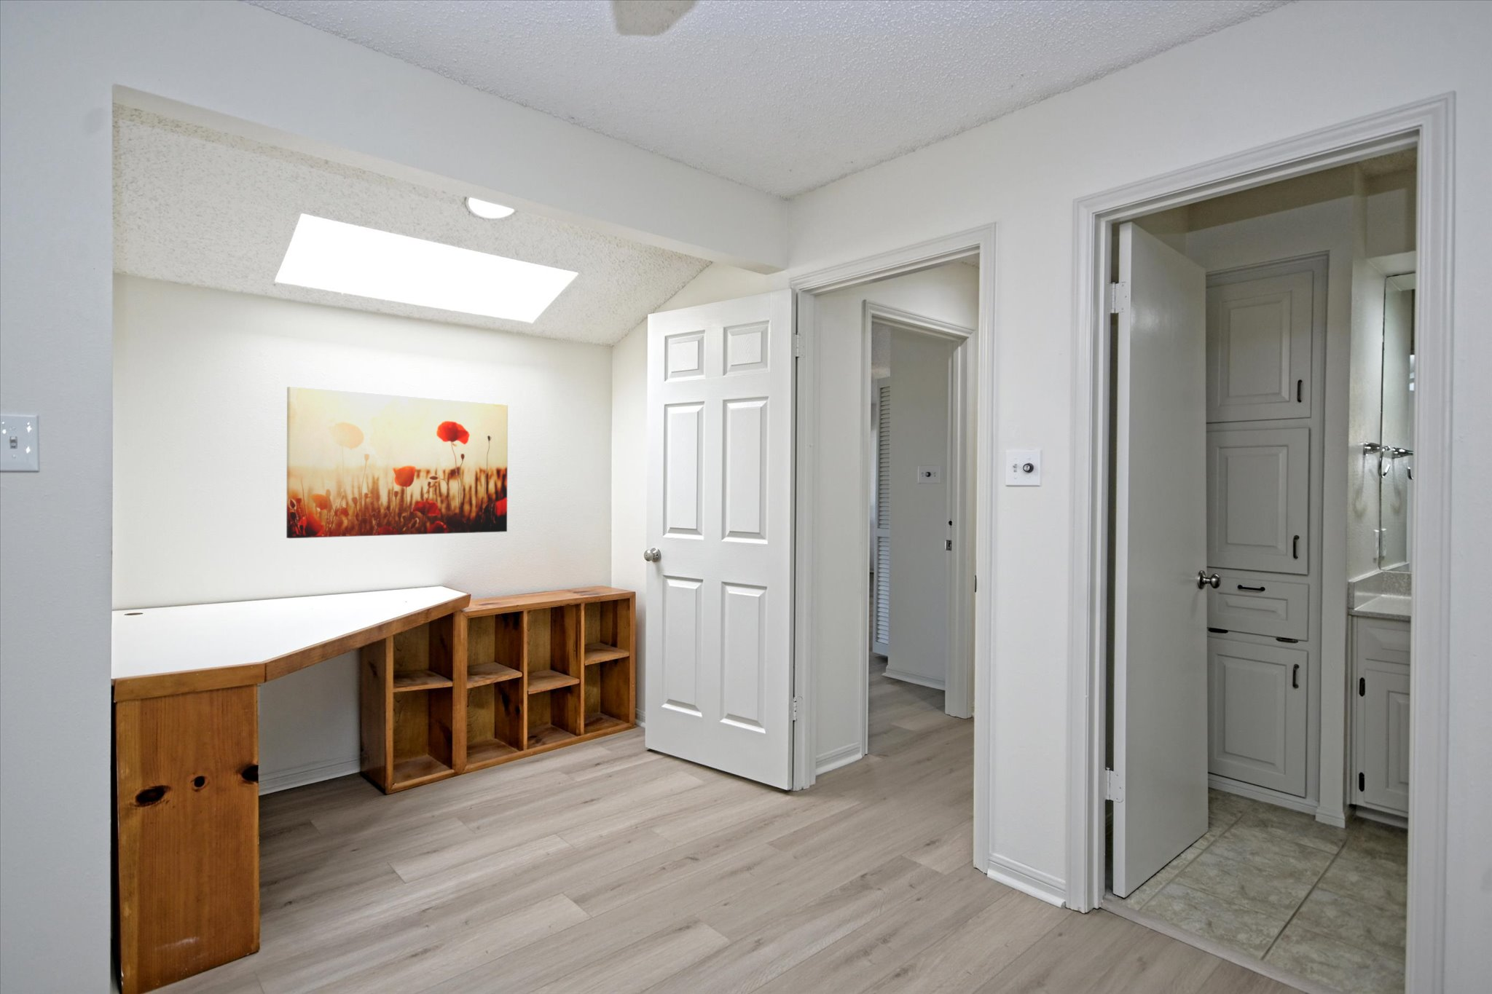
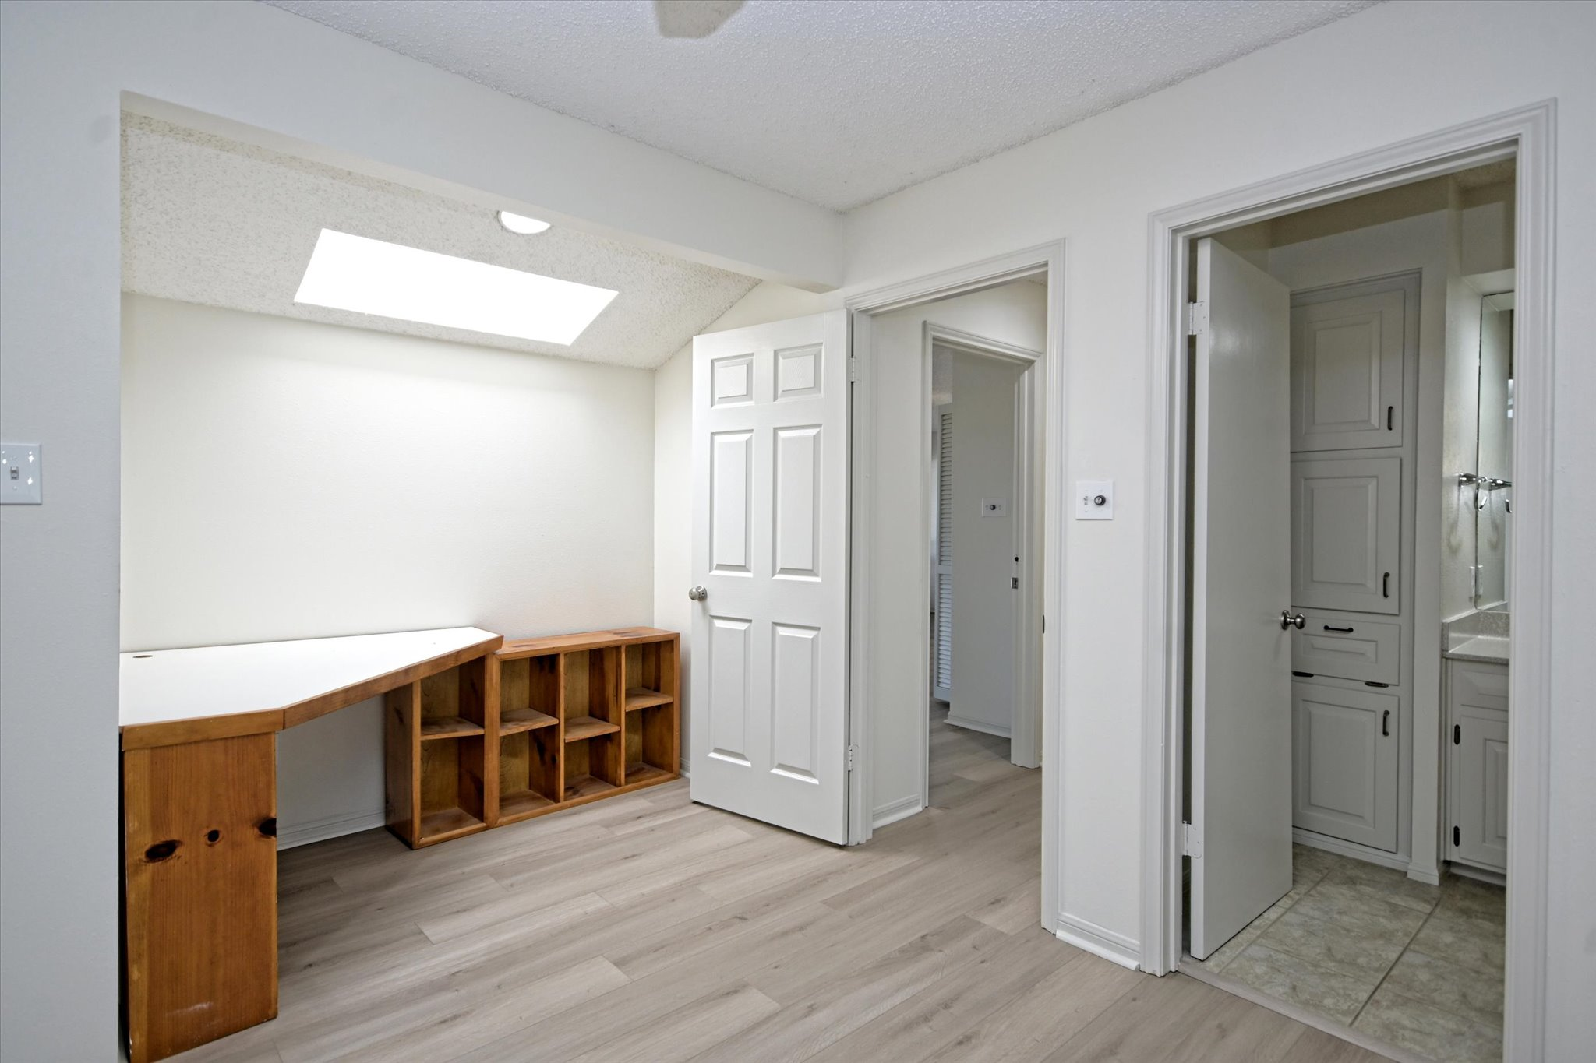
- wall art [285,386,508,539]
